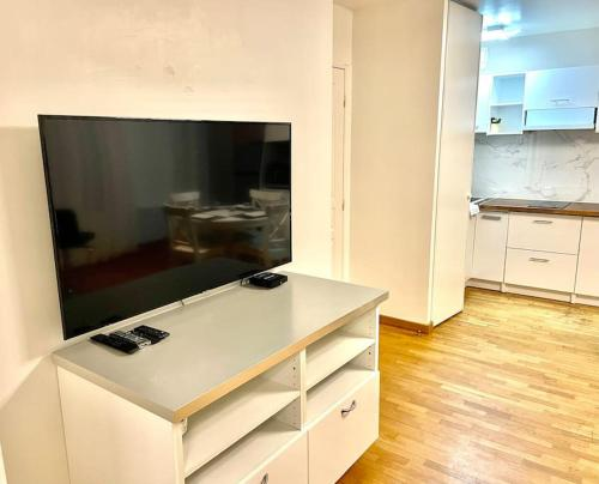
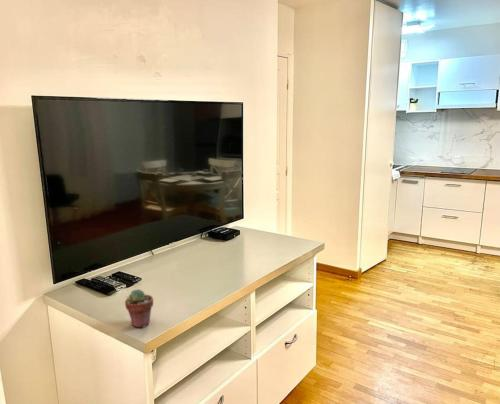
+ potted succulent [124,288,154,328]
